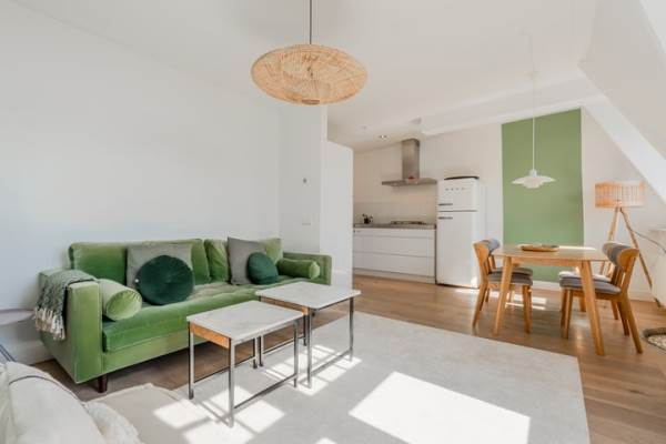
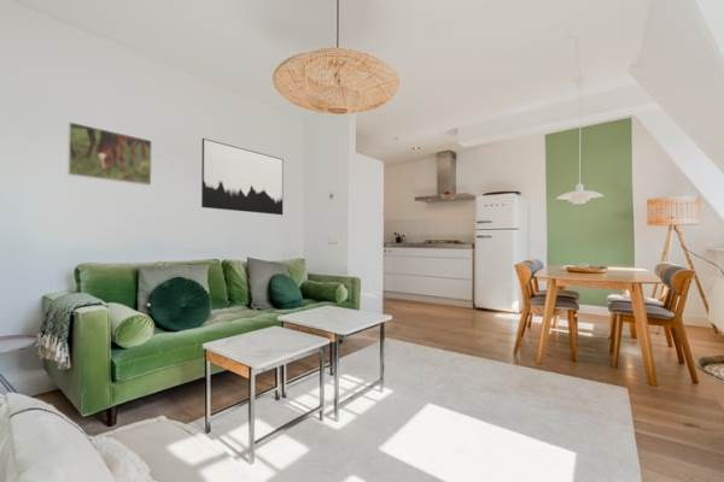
+ wall art [200,137,285,216]
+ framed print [66,120,153,187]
